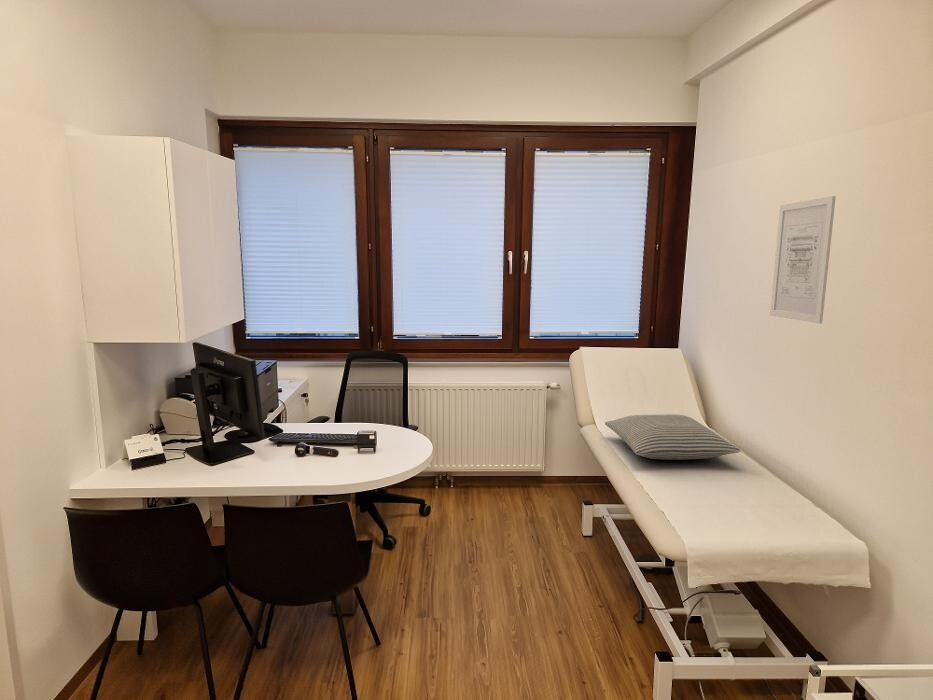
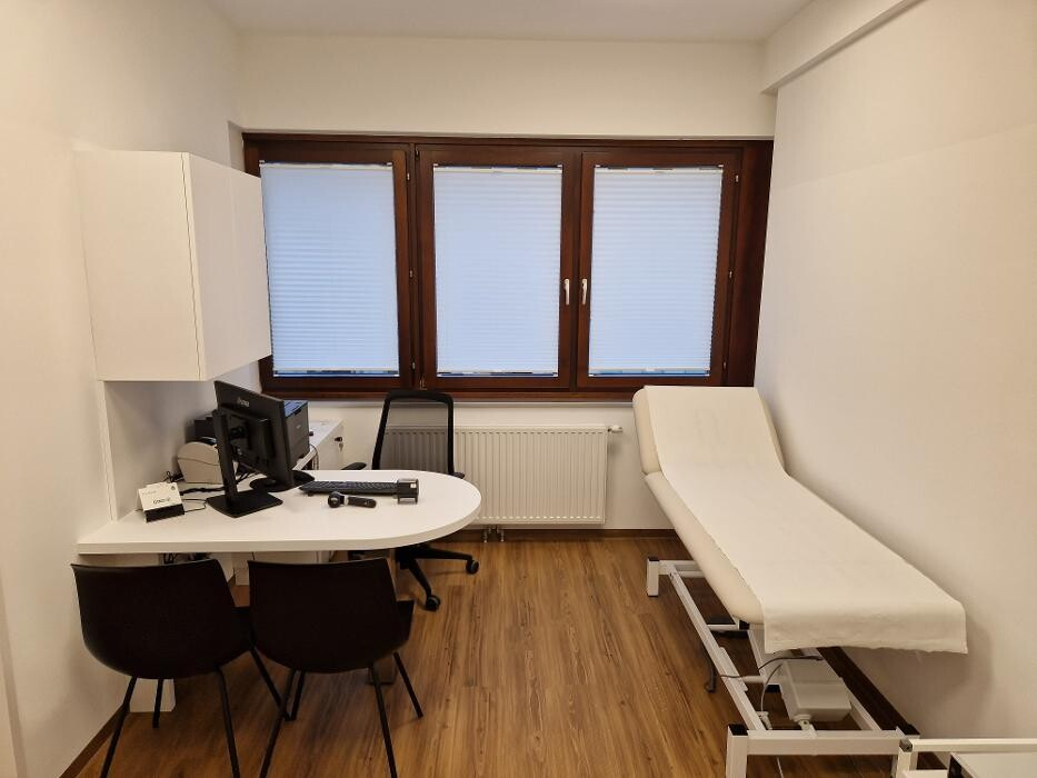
- wall art [769,195,837,324]
- pillow [604,413,742,461]
